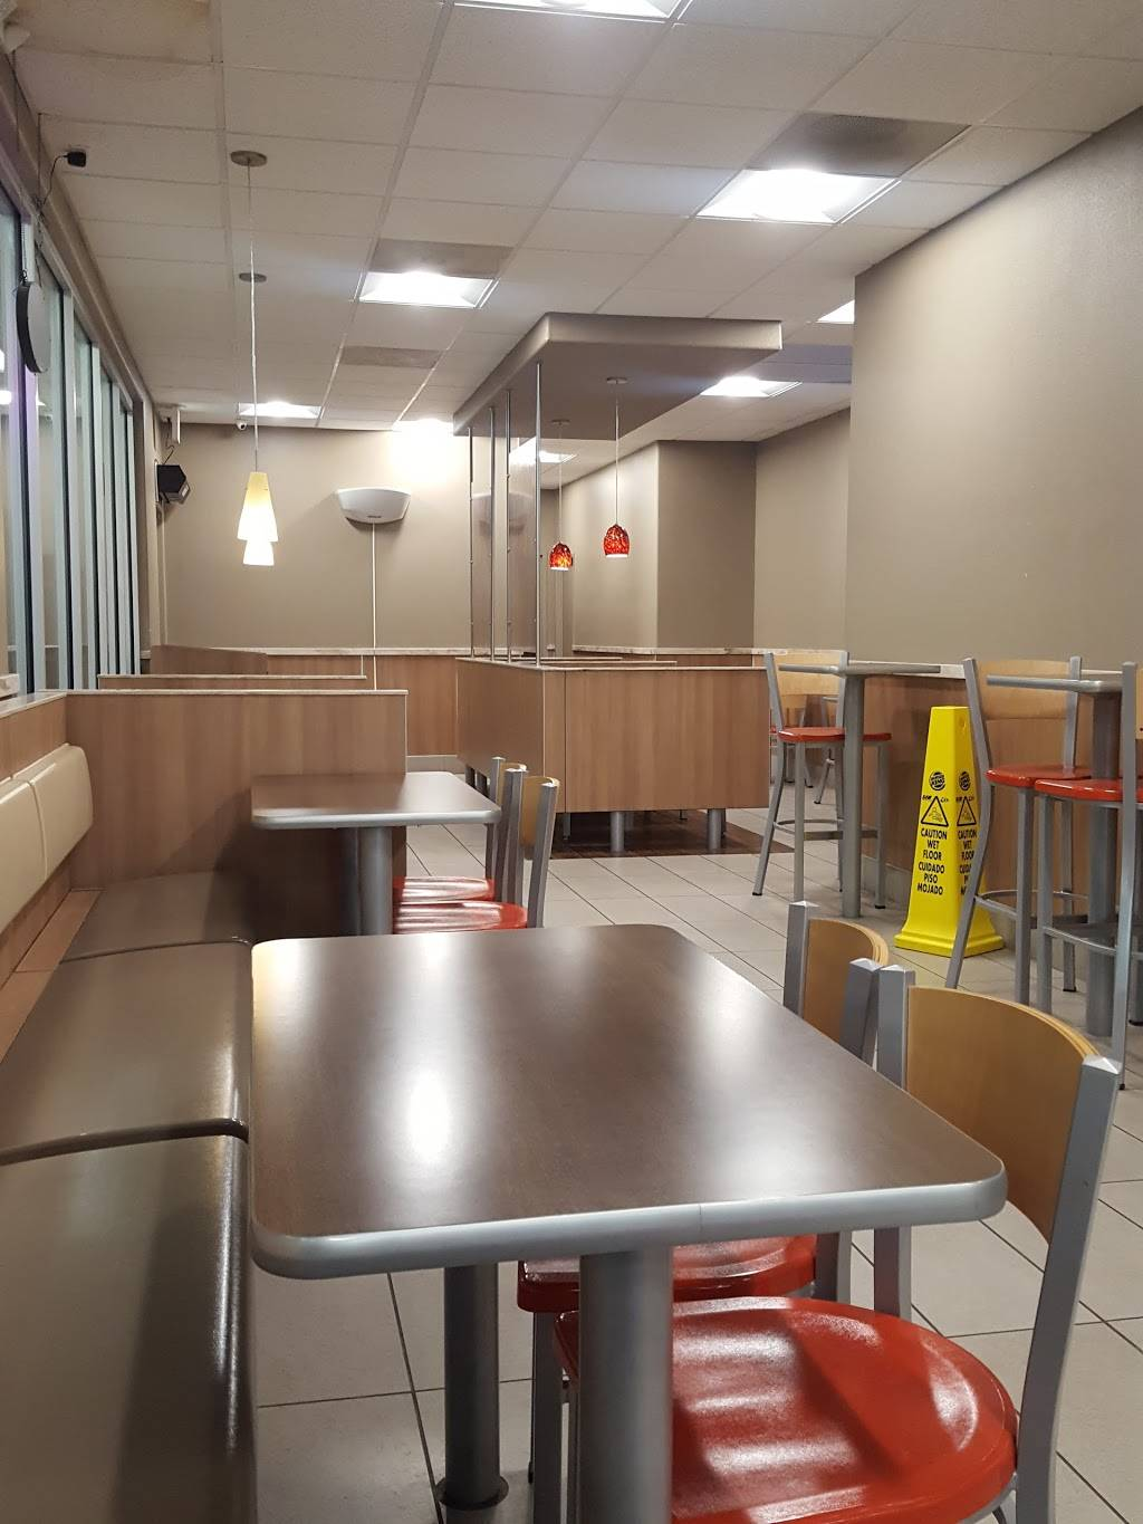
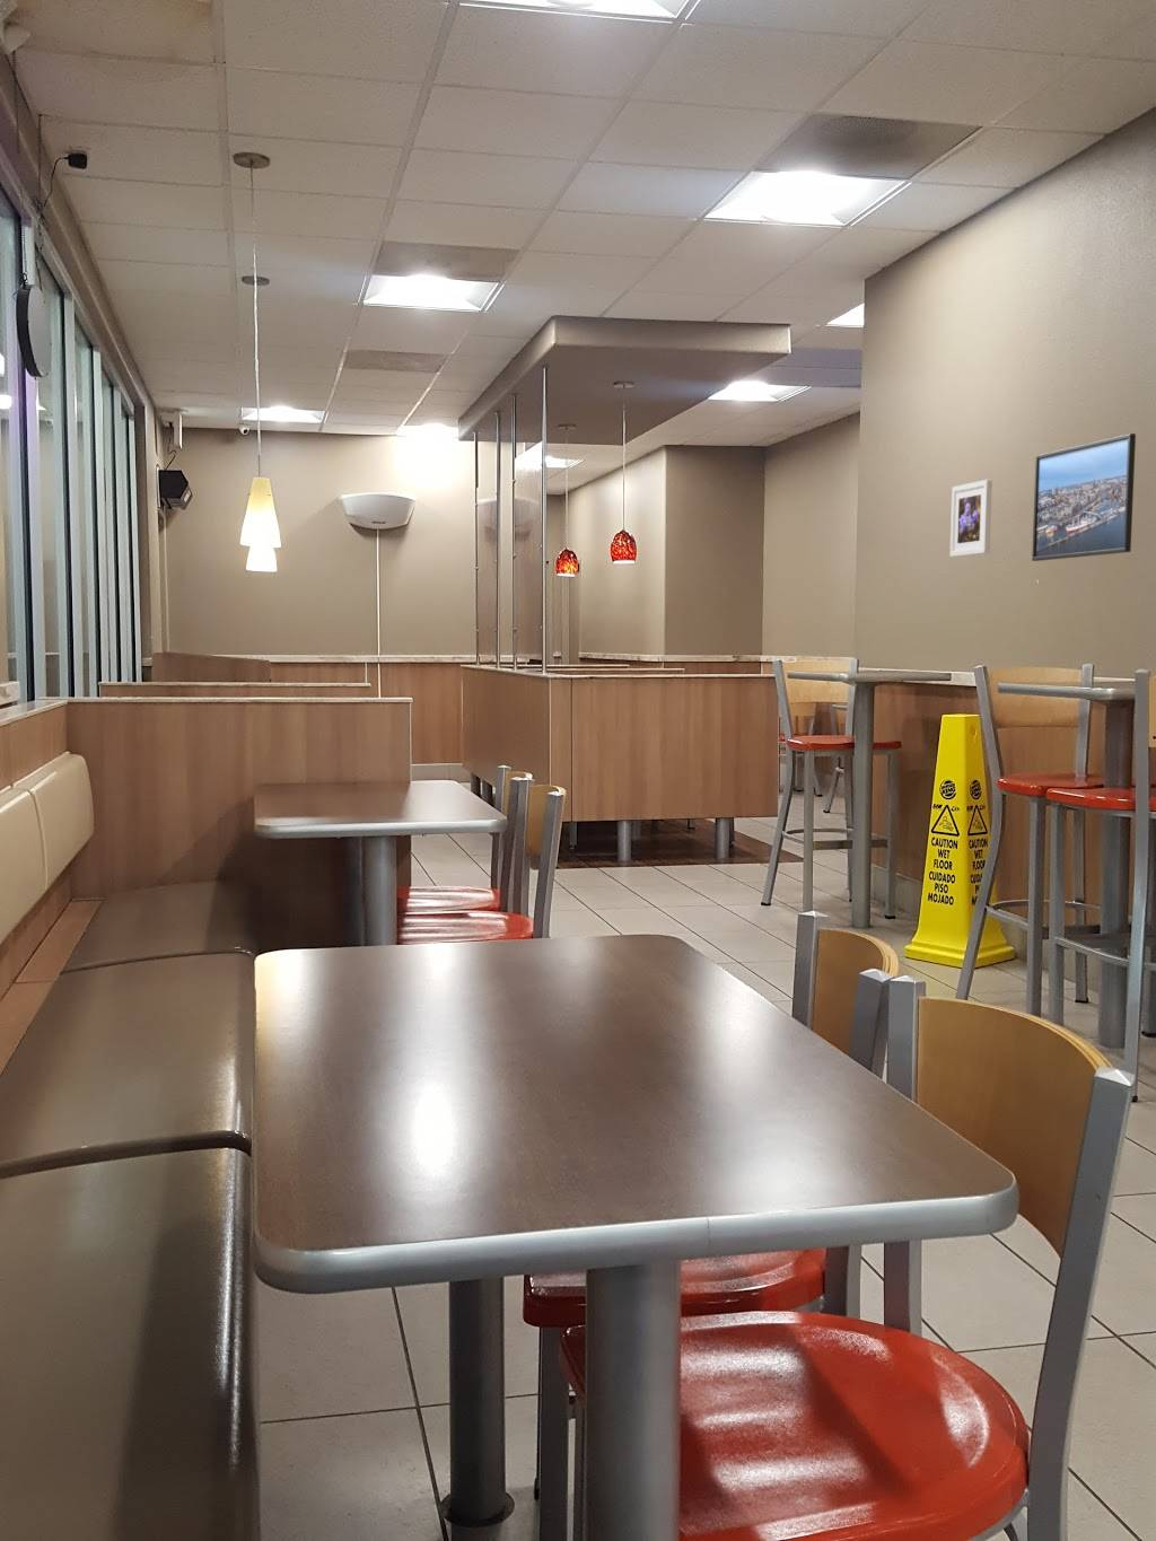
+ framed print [950,478,993,557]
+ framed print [1031,432,1137,562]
